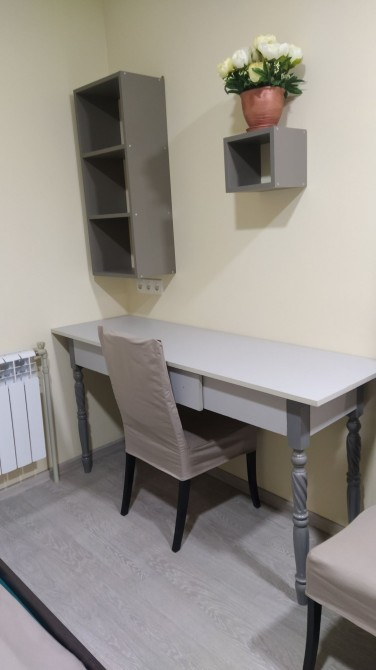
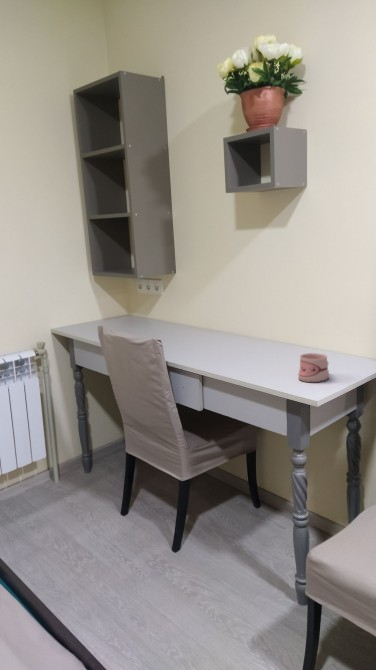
+ mug [297,352,330,383]
